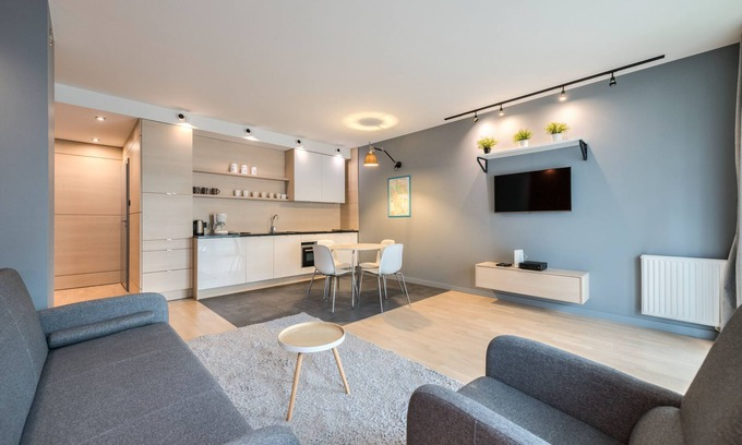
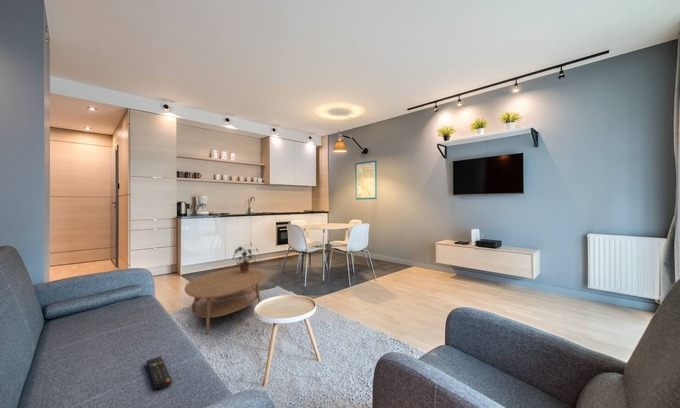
+ remote control [146,355,173,390]
+ coffee table [184,267,265,335]
+ potted plant [232,241,259,272]
